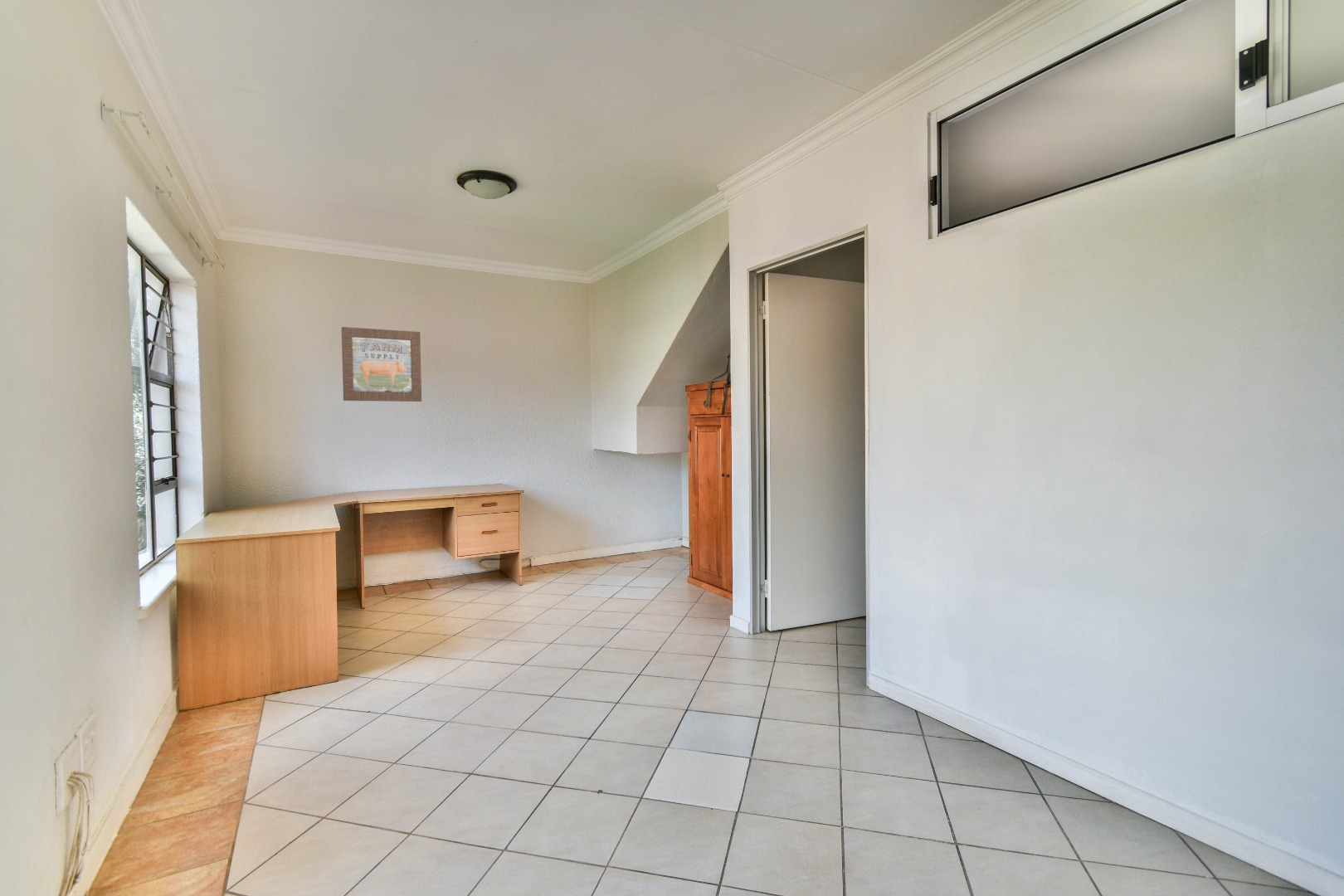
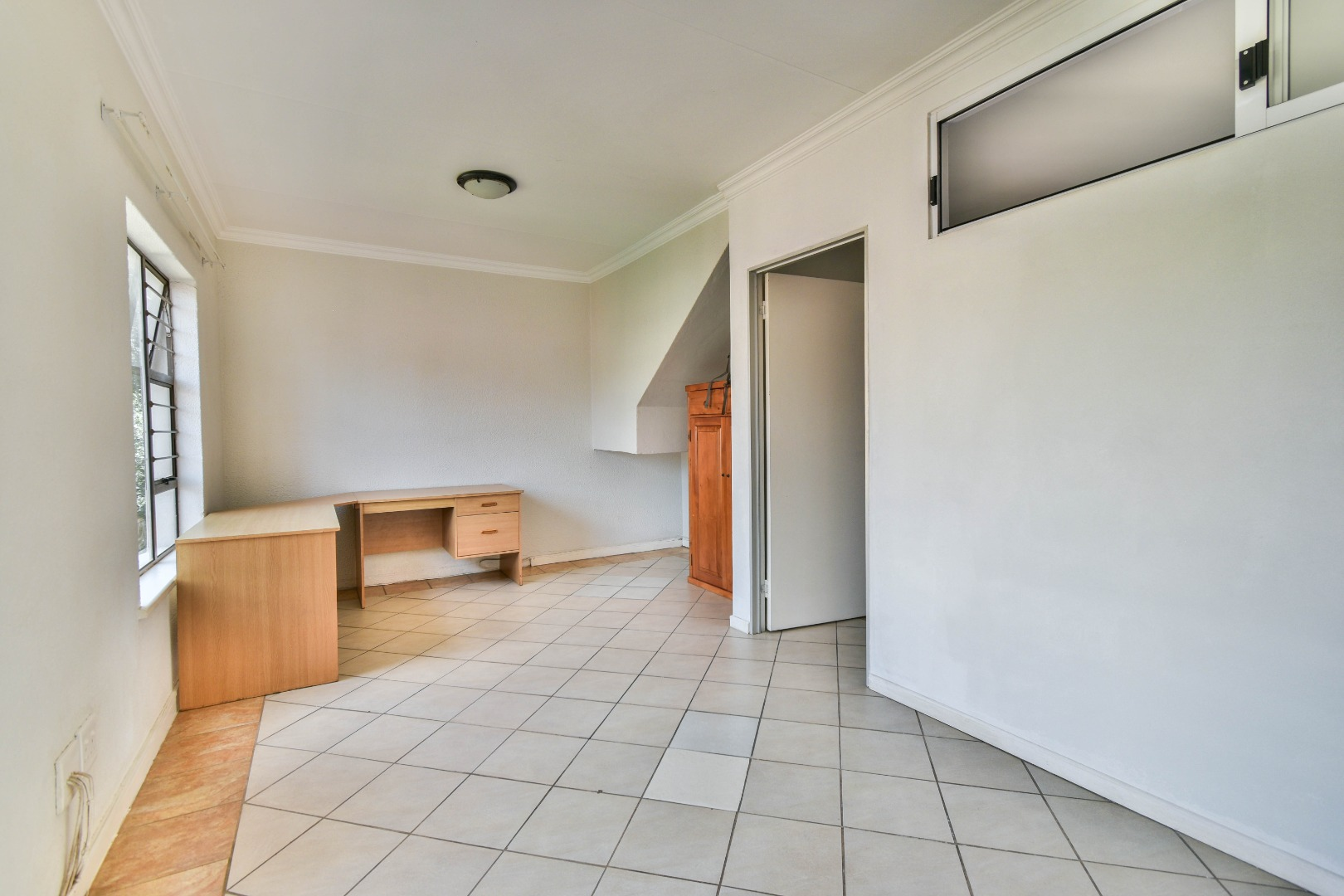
- wall art [341,326,422,402]
